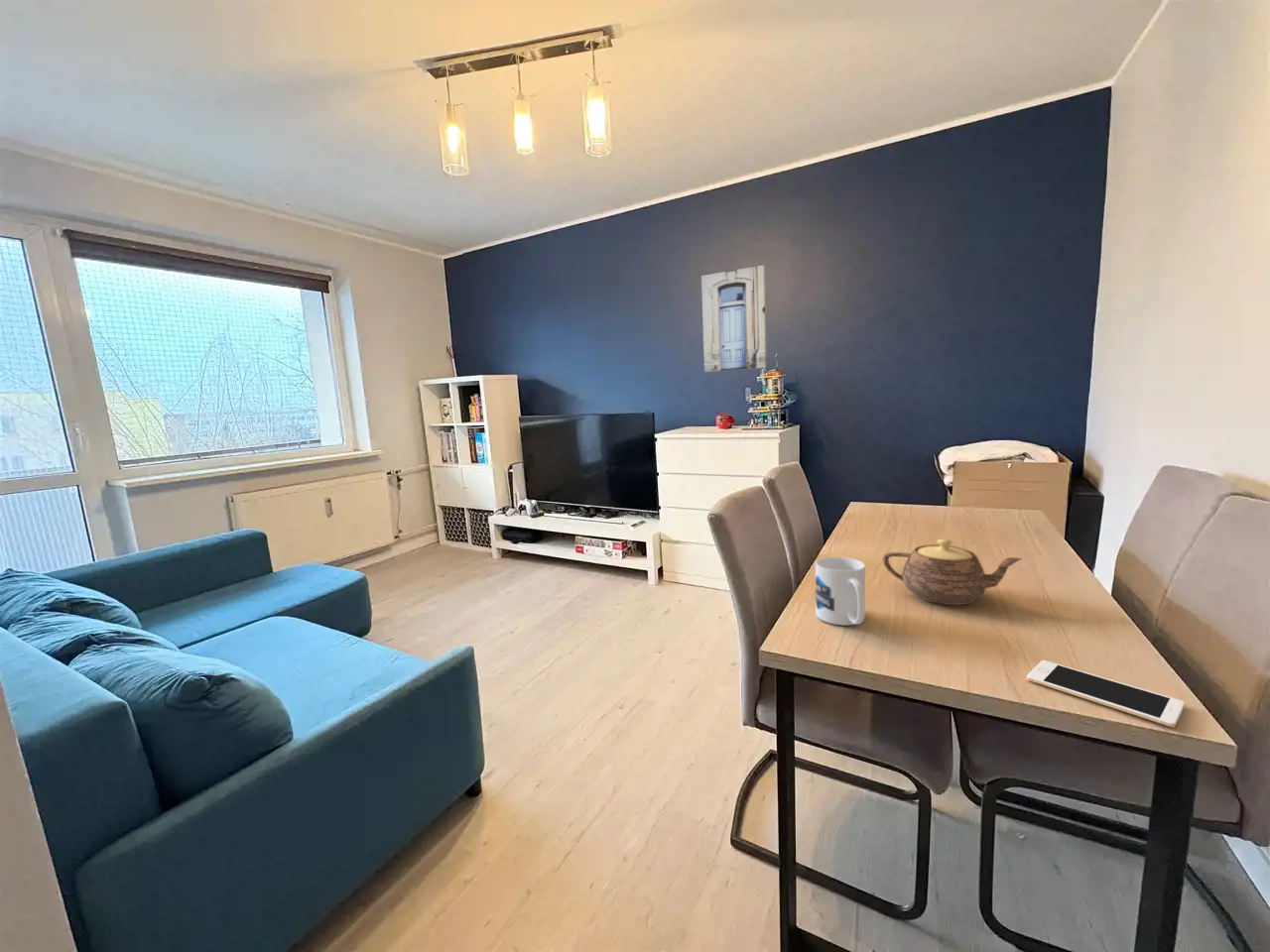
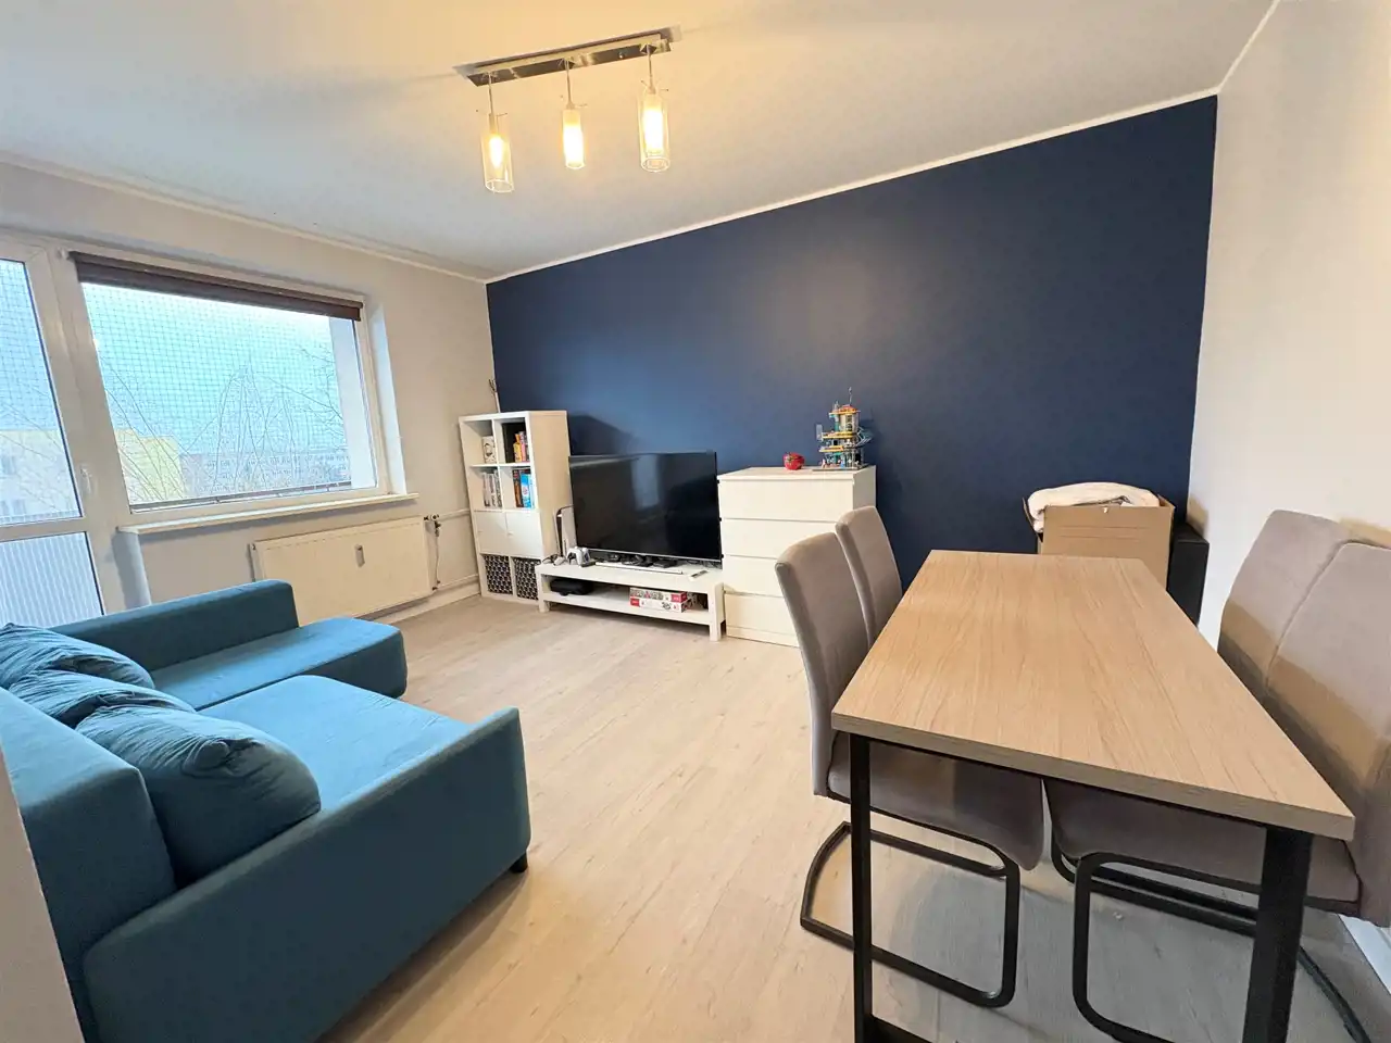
- mug [815,556,866,626]
- teapot [882,538,1023,606]
- cell phone [1026,659,1186,728]
- wall art [700,264,768,373]
